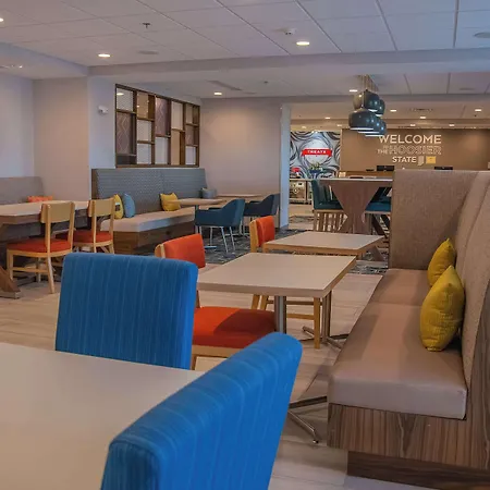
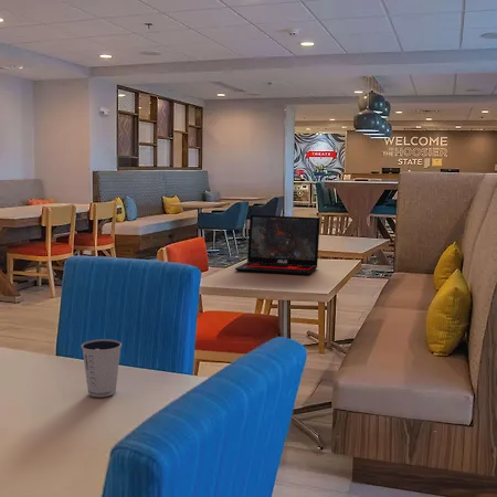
+ laptop [234,214,321,276]
+ dixie cup [81,338,123,398]
